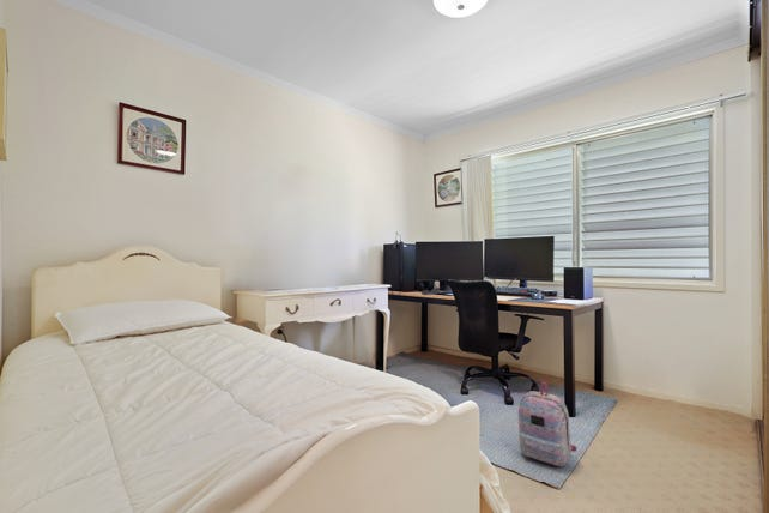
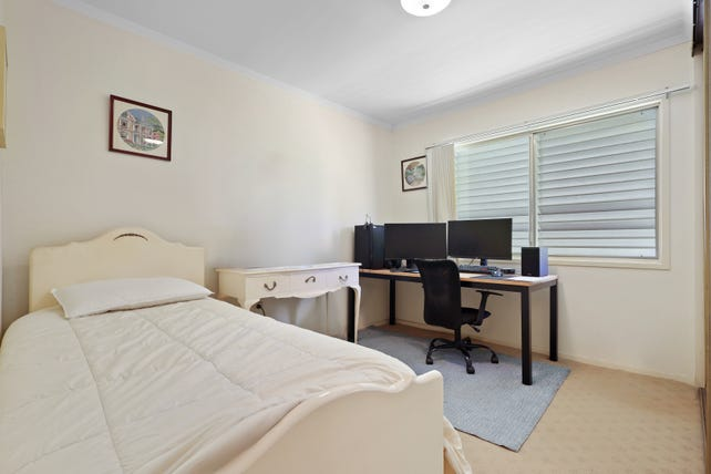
- backpack [517,380,577,467]
